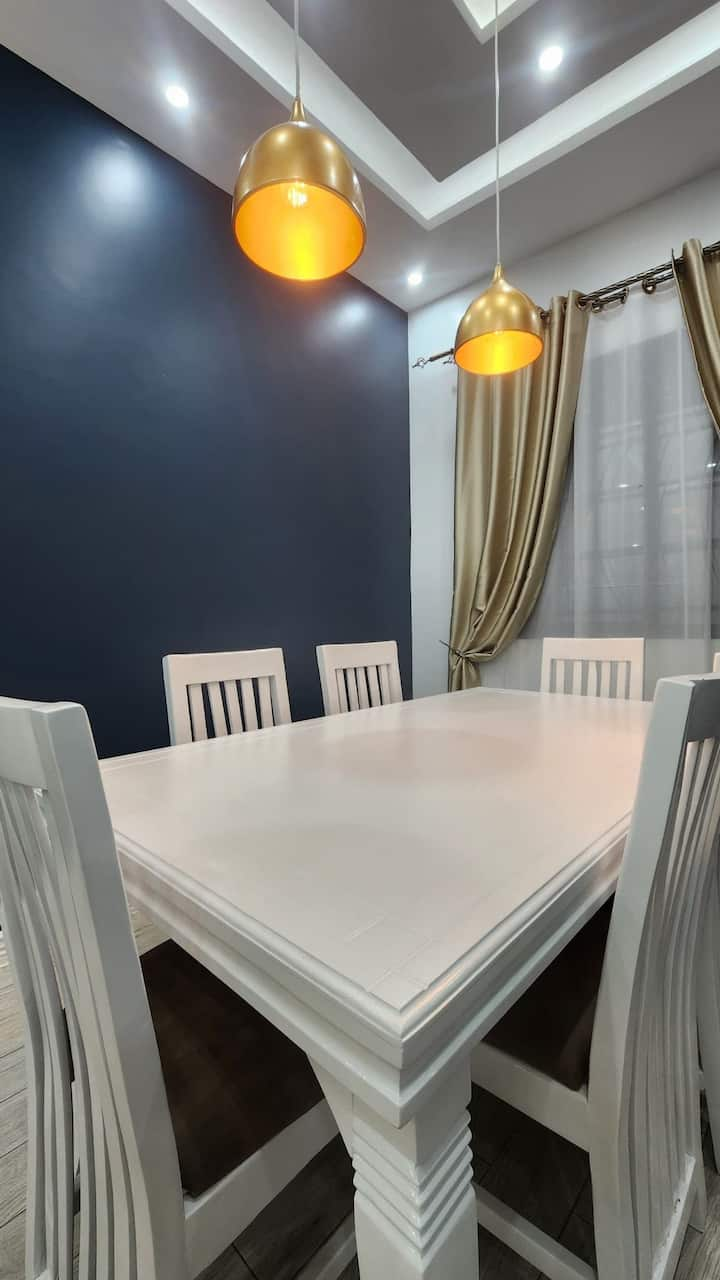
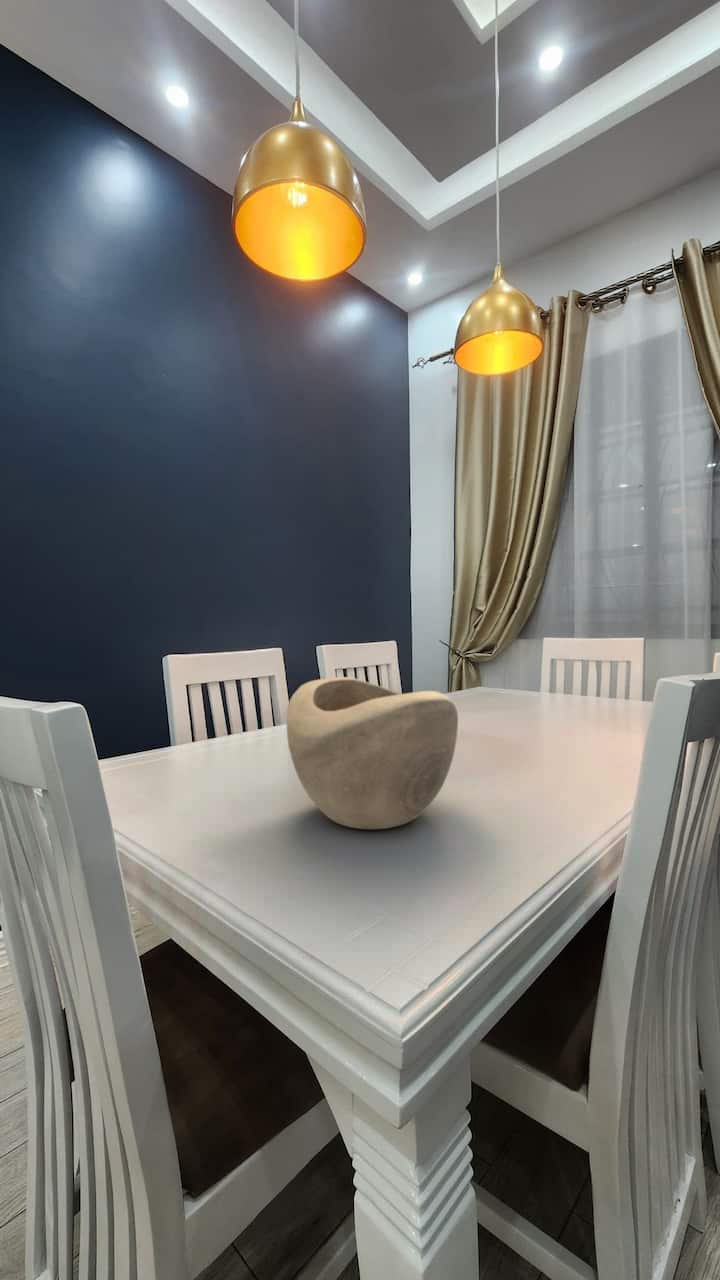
+ decorative bowl [286,676,459,830]
